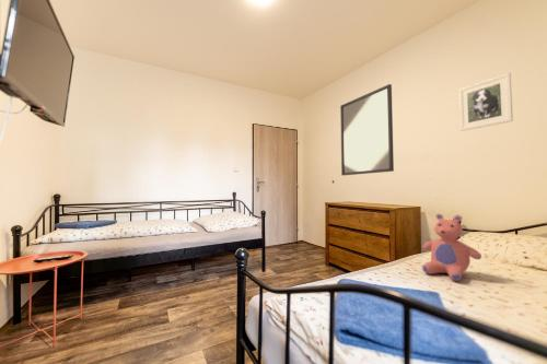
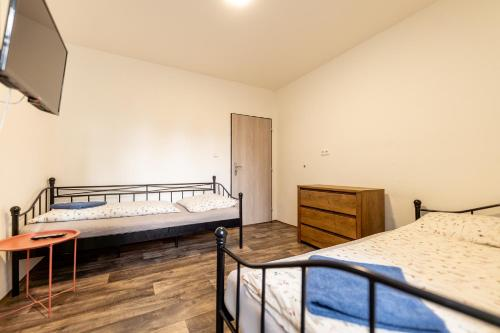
- teddy bear [421,212,482,282]
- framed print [457,72,514,132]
- home mirror [339,83,395,176]
